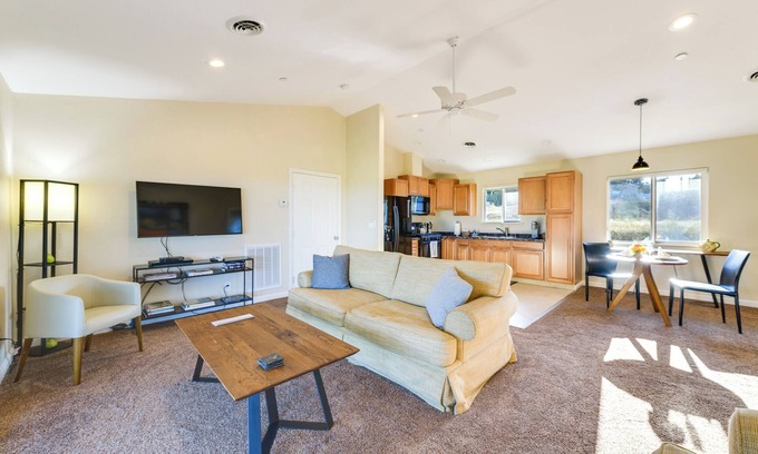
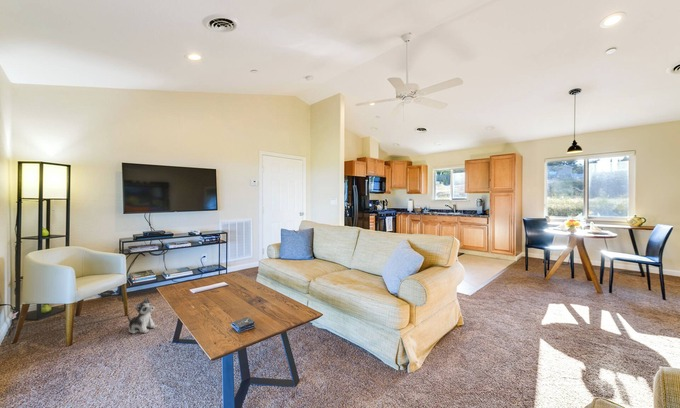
+ plush toy [127,296,158,334]
